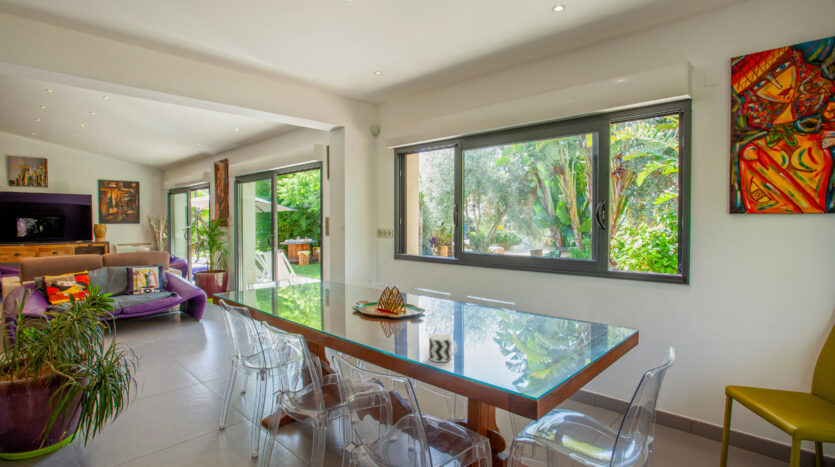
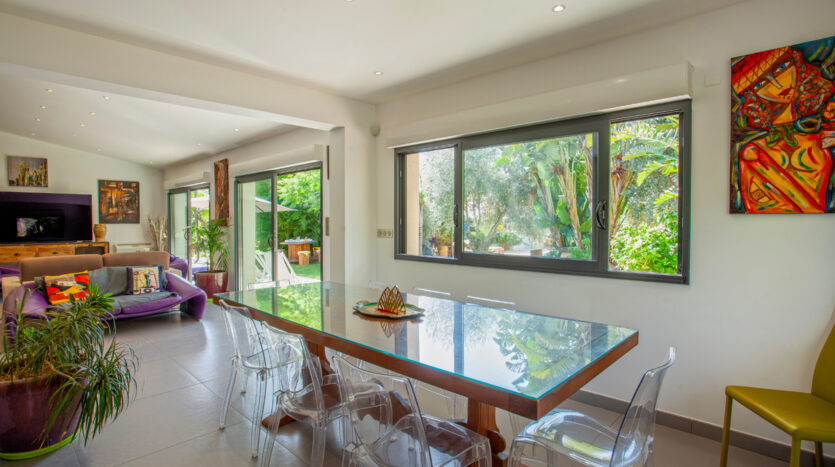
- cup [428,333,458,363]
